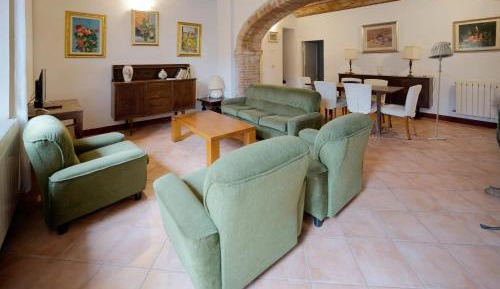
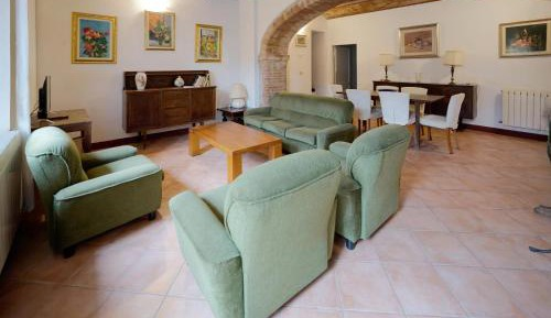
- floor lamp [426,41,454,141]
